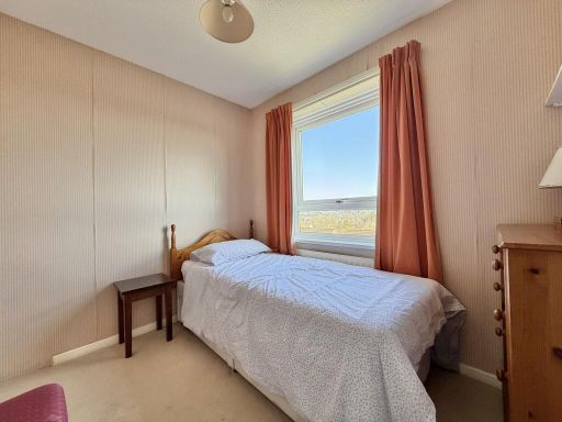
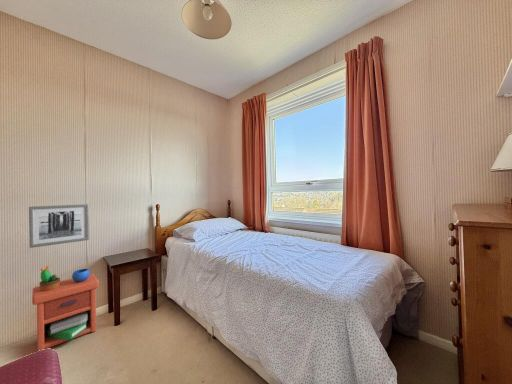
+ wall art [28,203,90,249]
+ nightstand [31,265,100,352]
